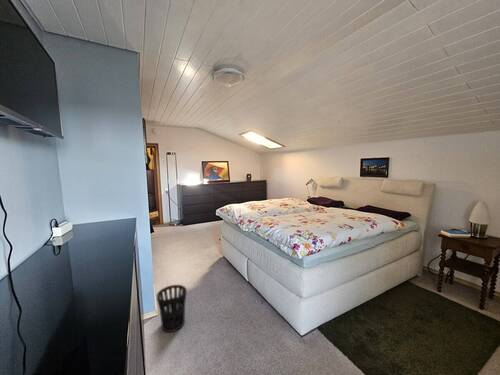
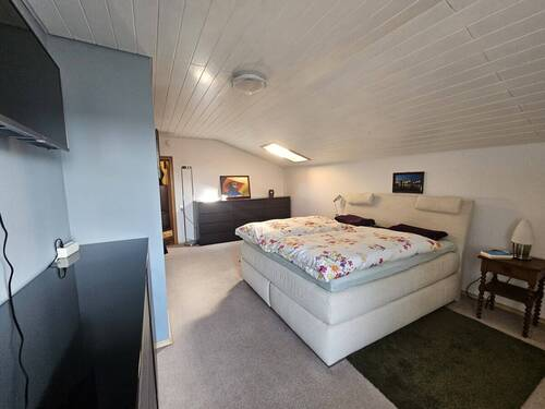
- wastebasket [156,284,188,333]
